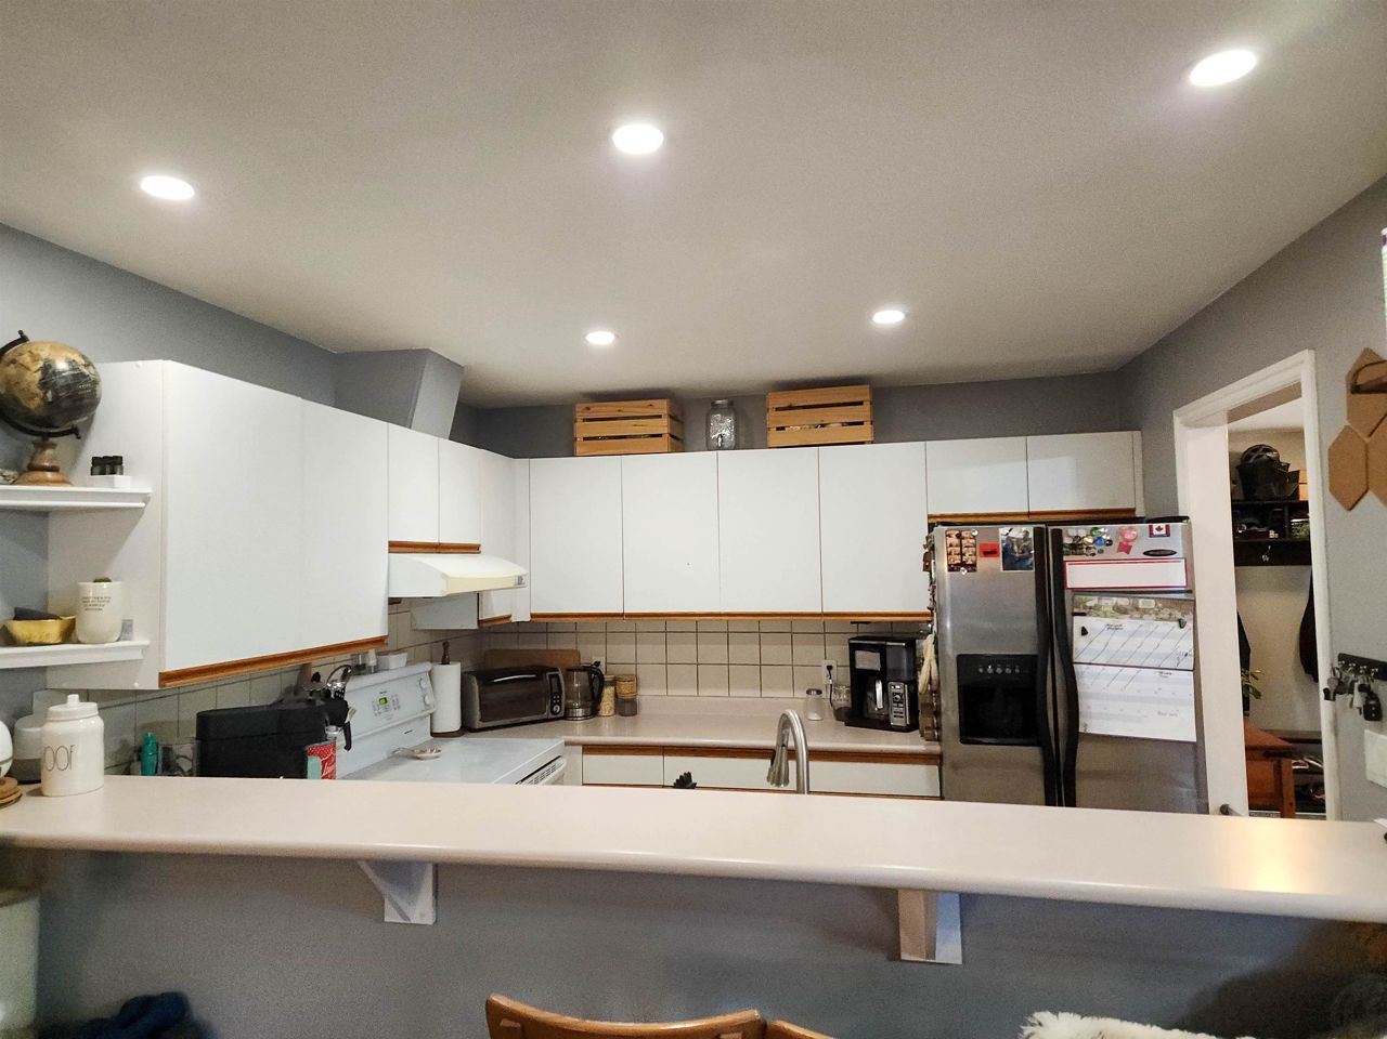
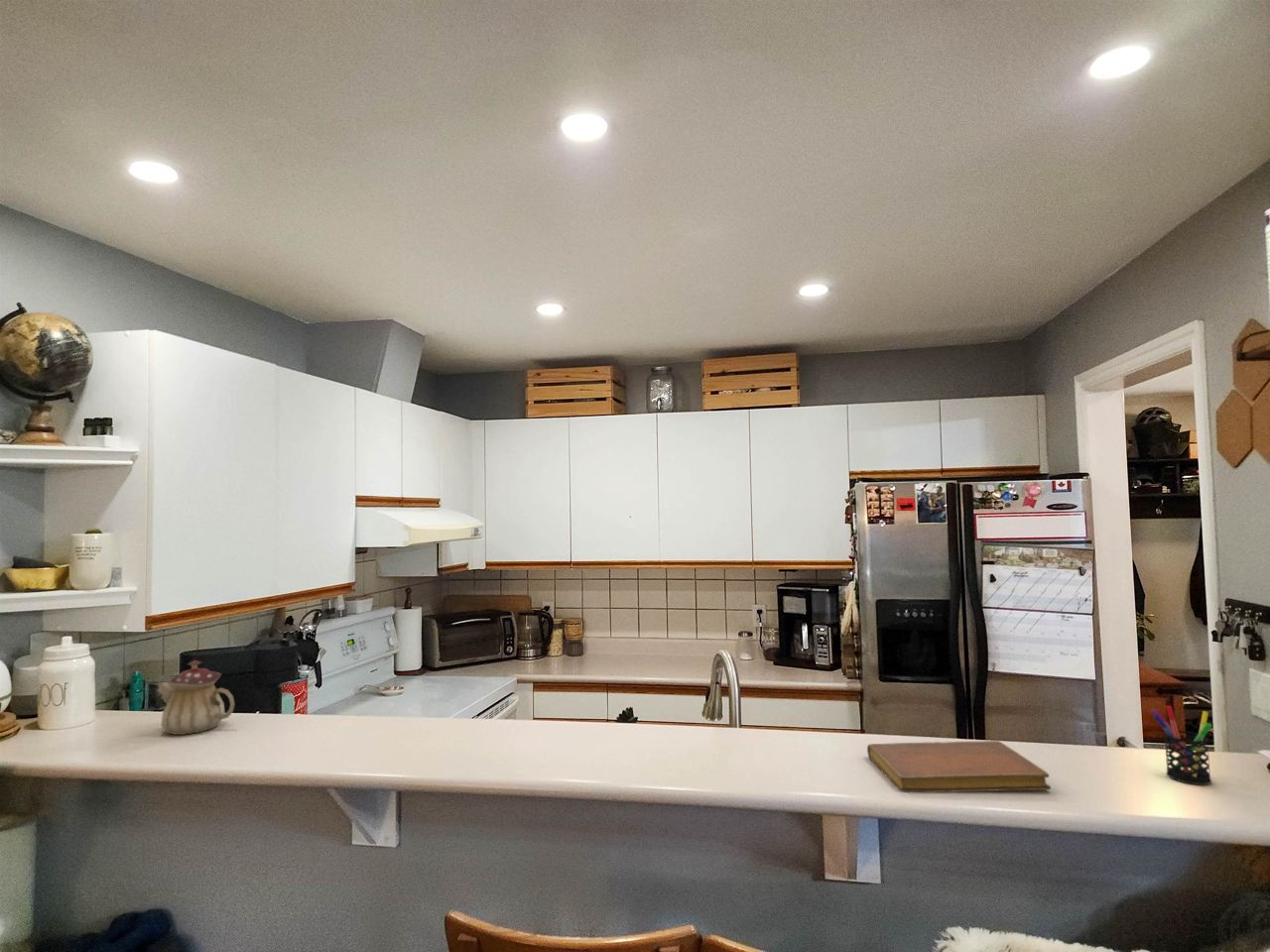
+ notebook [866,740,1052,793]
+ teapot [156,659,235,736]
+ pen holder [1150,705,1213,785]
